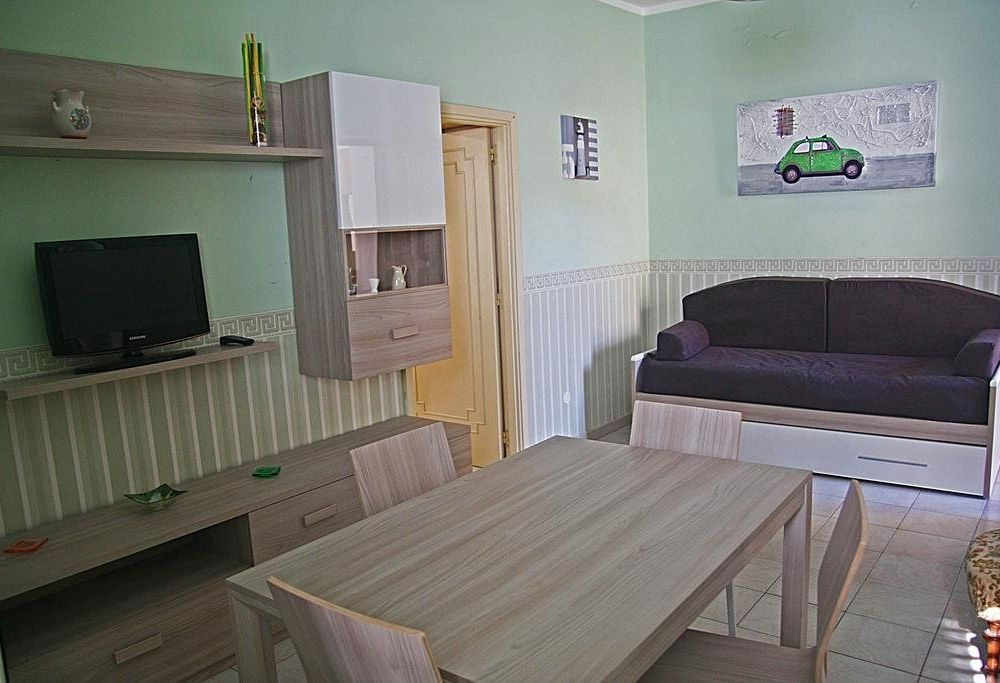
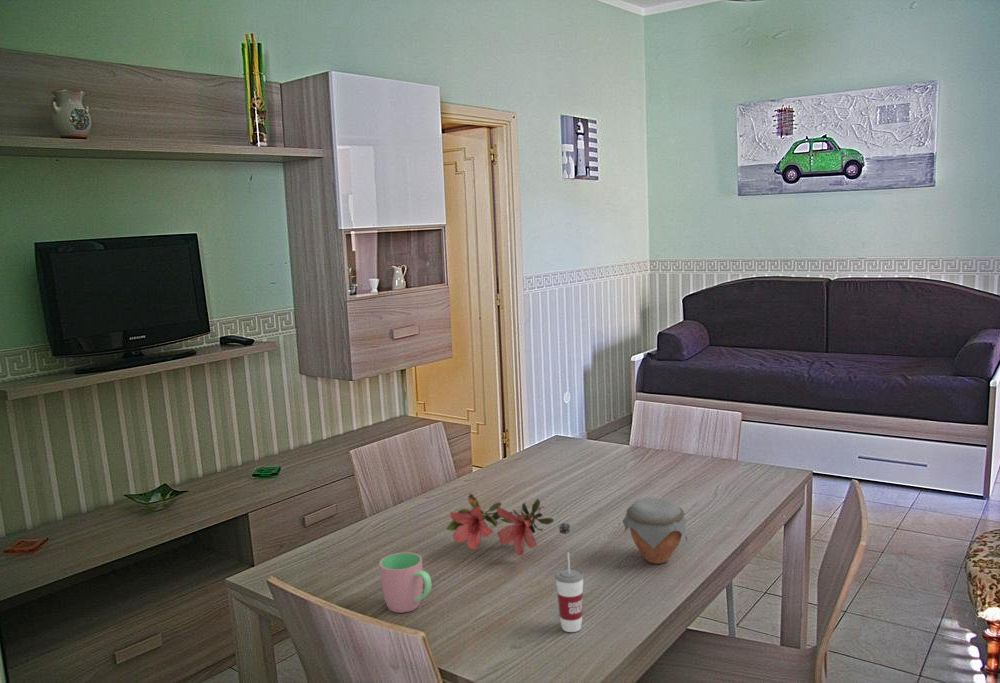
+ cup [554,552,585,633]
+ jar [621,497,688,565]
+ flower [445,492,571,557]
+ cup [378,551,433,614]
